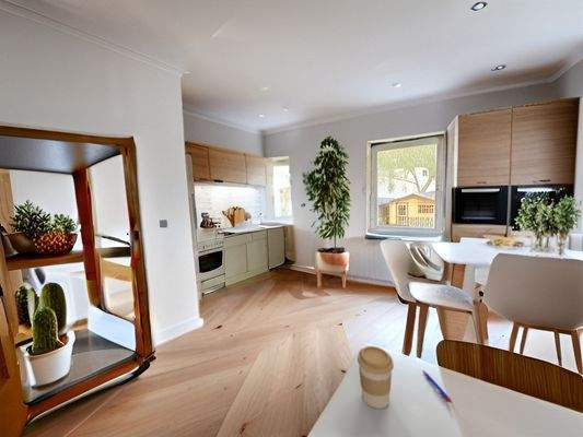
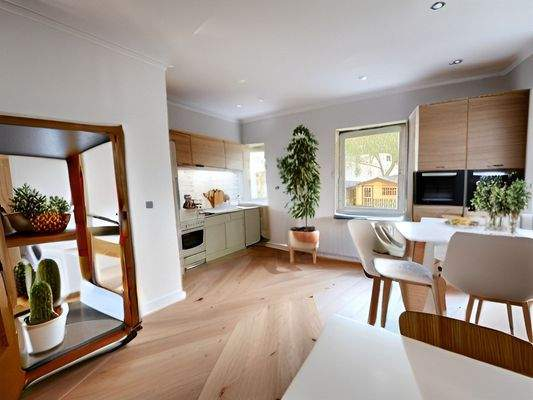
- pen [422,369,453,404]
- coffee cup [357,345,395,410]
